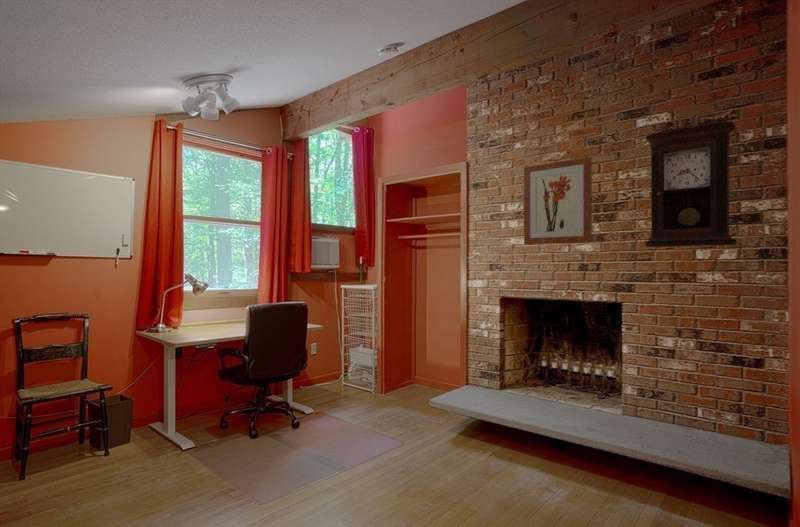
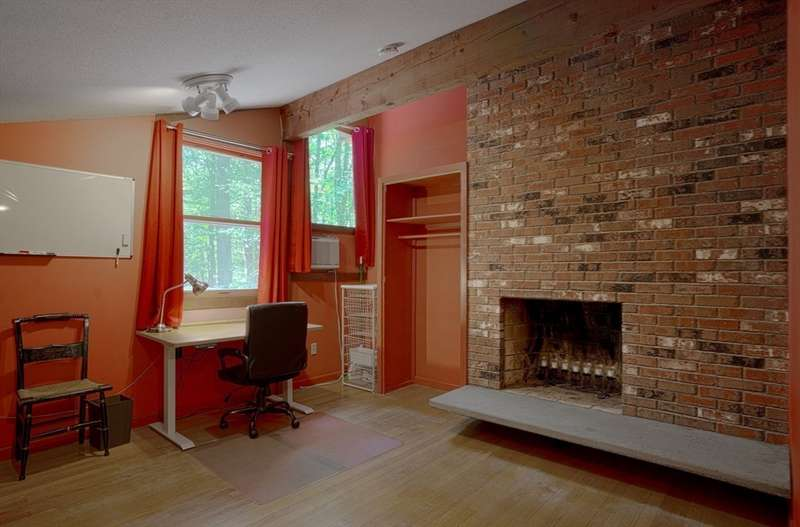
- wall art [523,156,593,245]
- pendulum clock [644,120,738,248]
